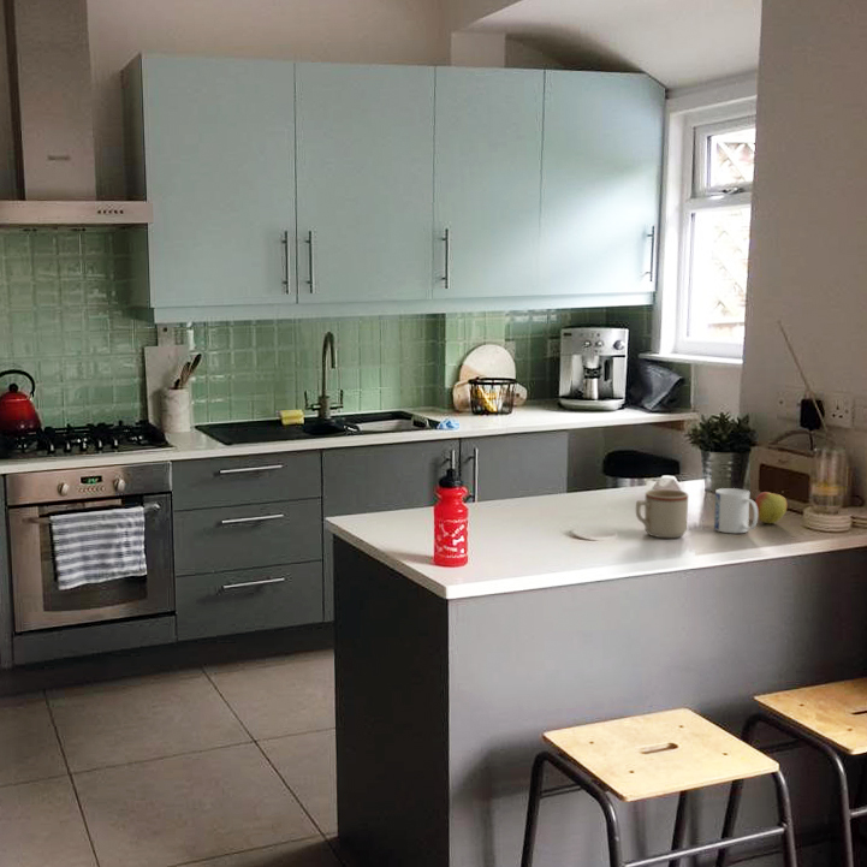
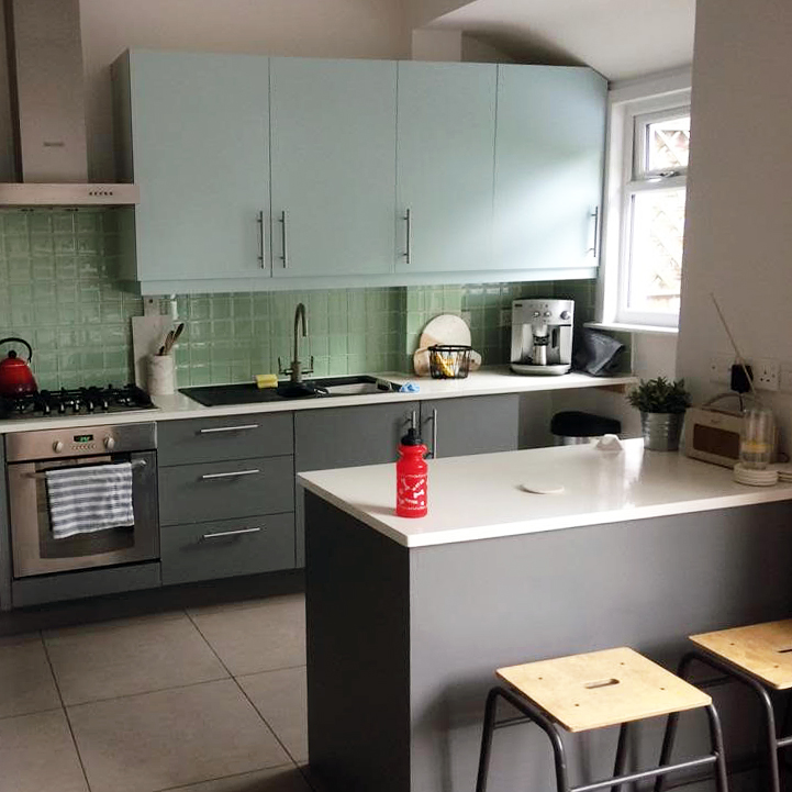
- apple [754,491,789,524]
- mug [635,488,689,539]
- mug [713,487,759,534]
